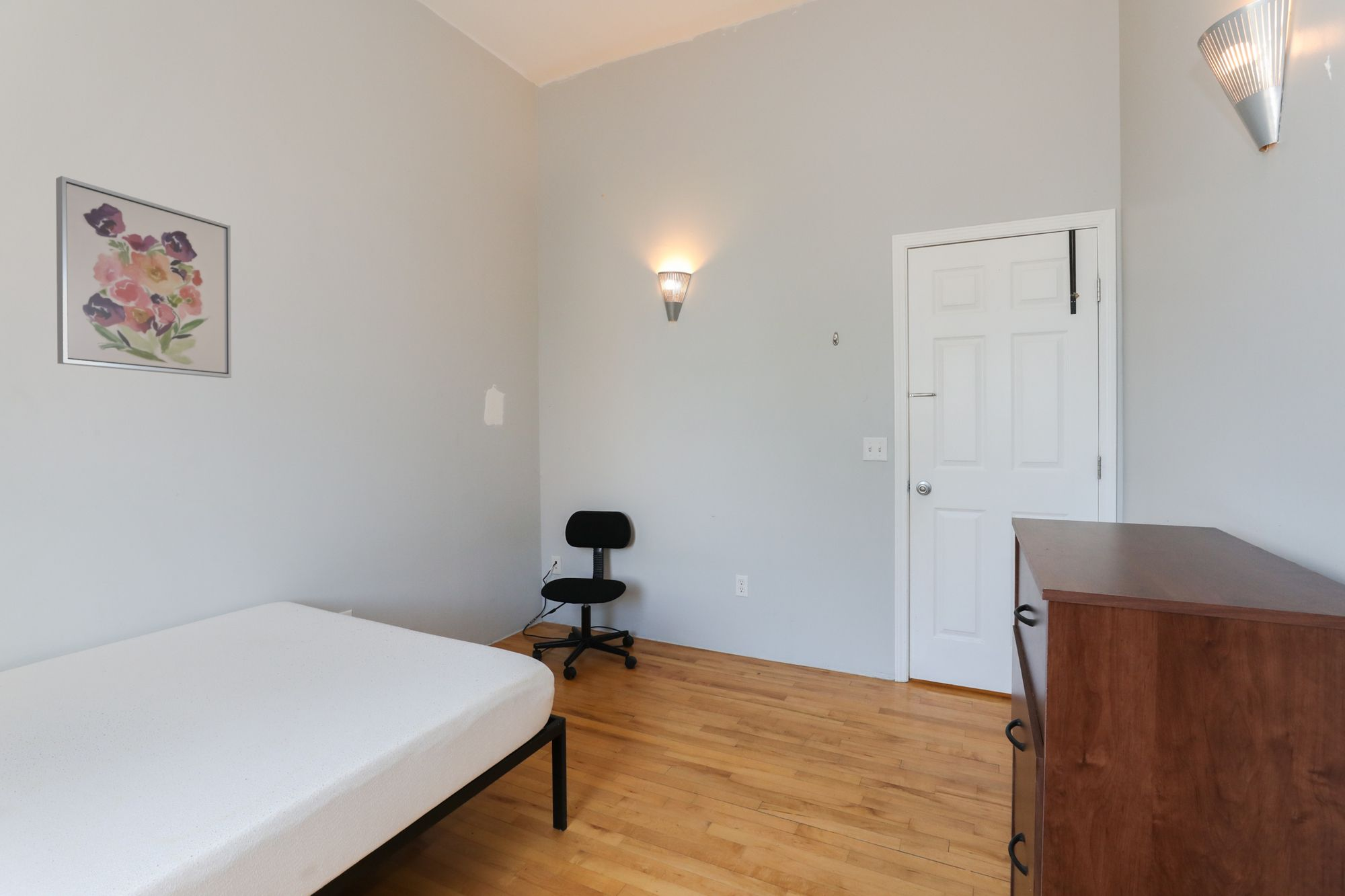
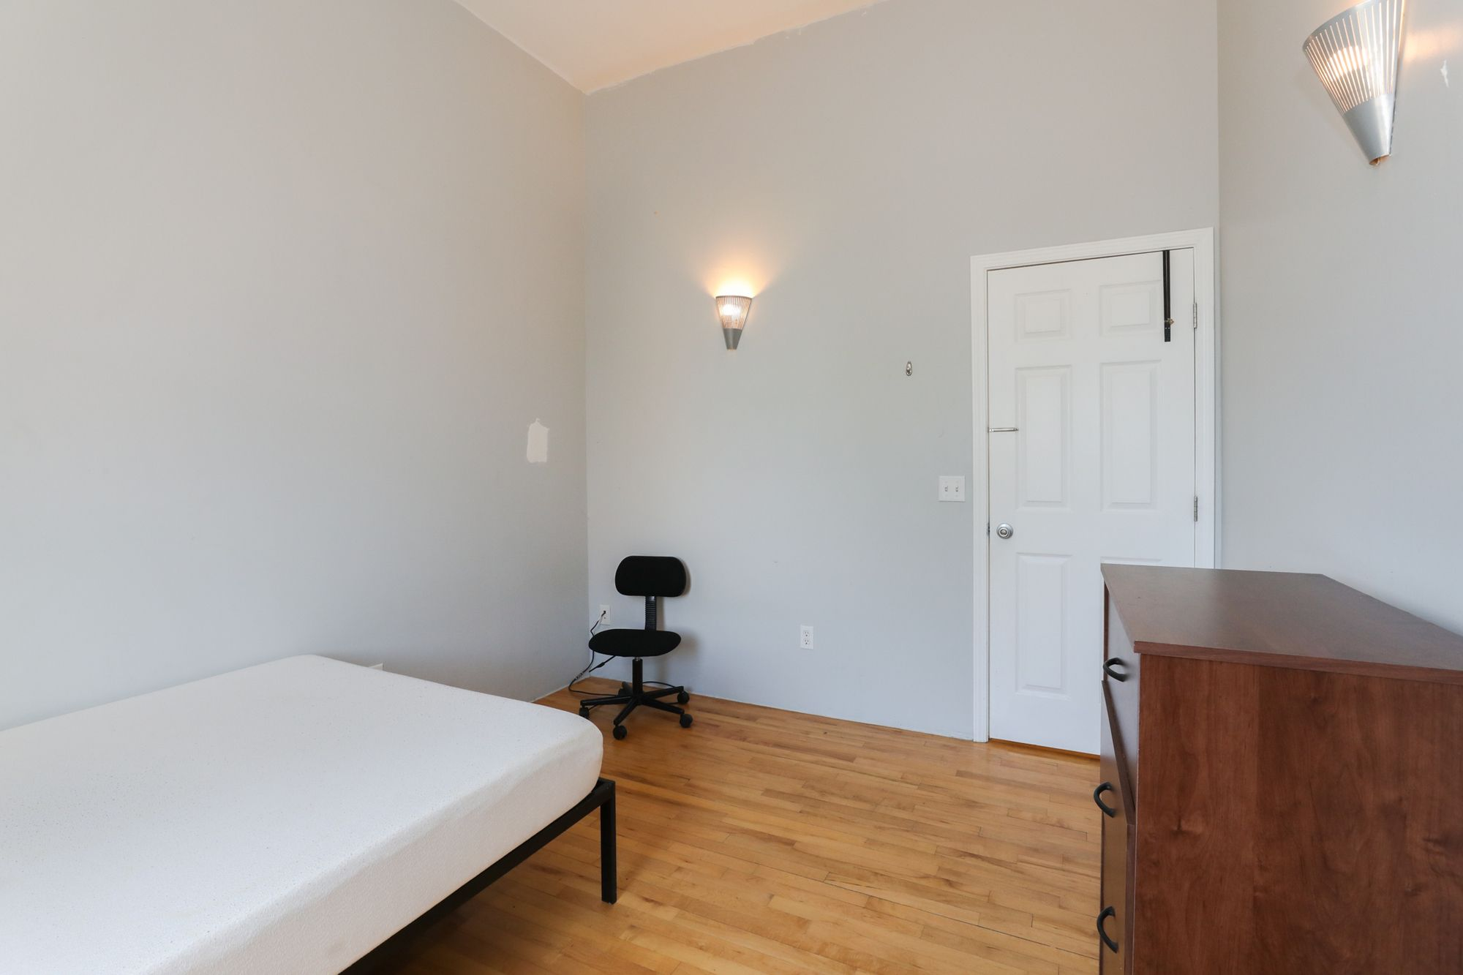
- wall art [55,175,232,379]
